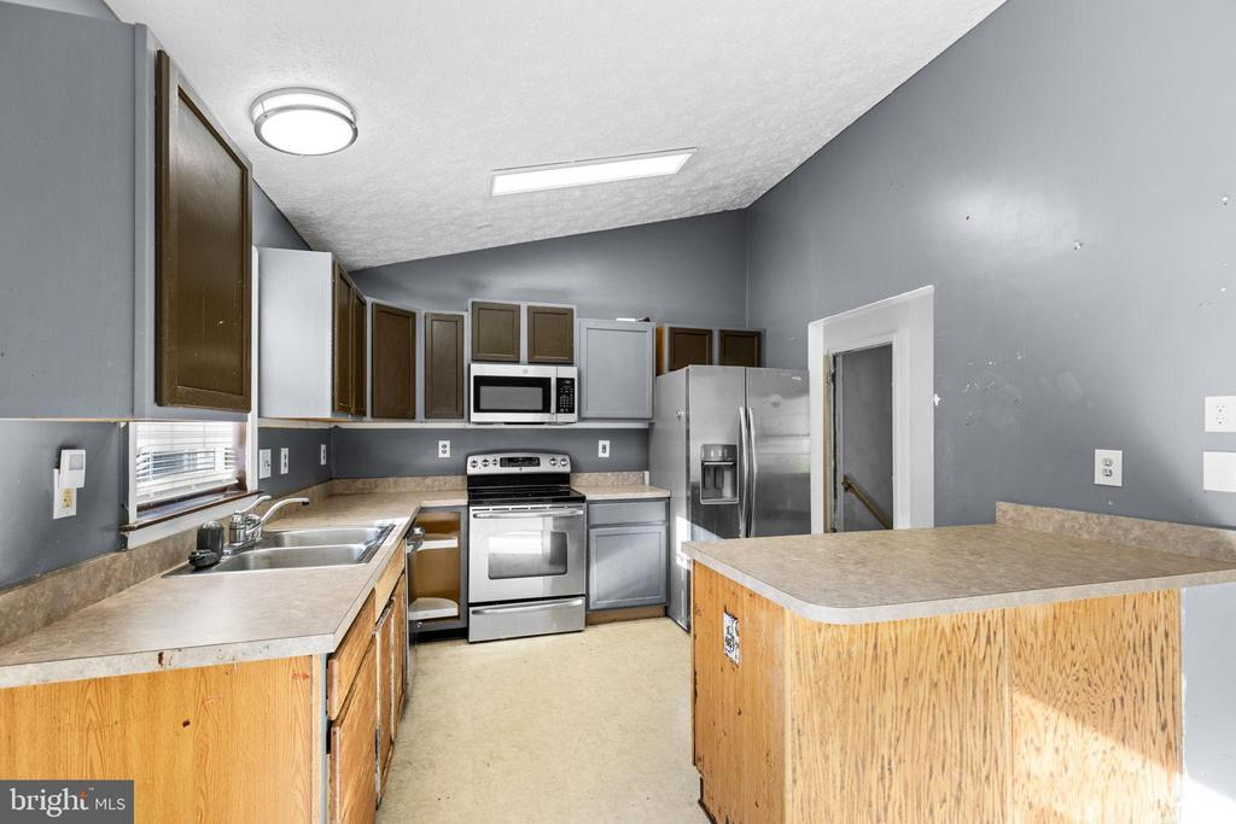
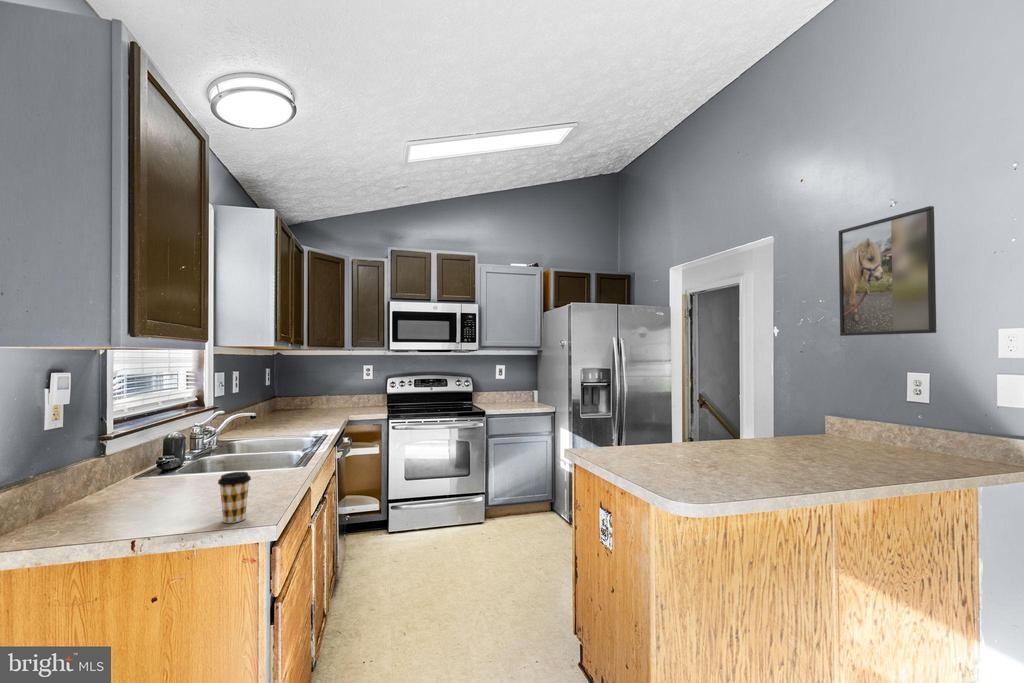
+ coffee cup [217,471,252,524]
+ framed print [838,205,937,337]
